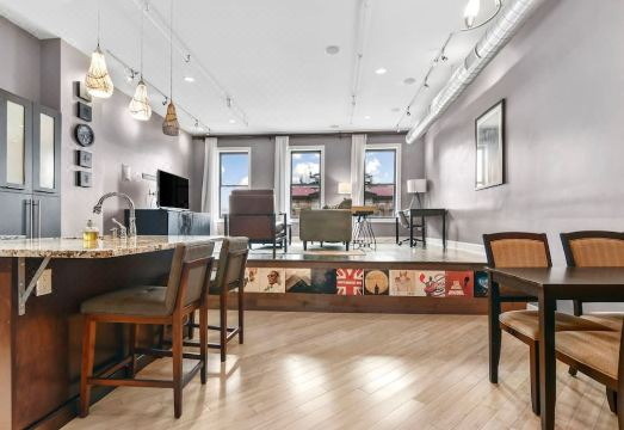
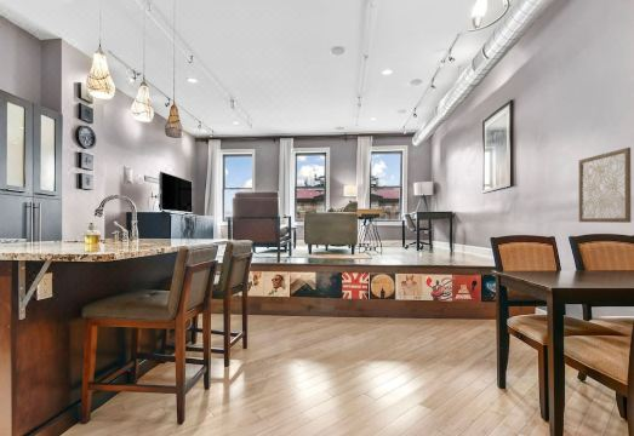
+ wall art [578,147,632,224]
